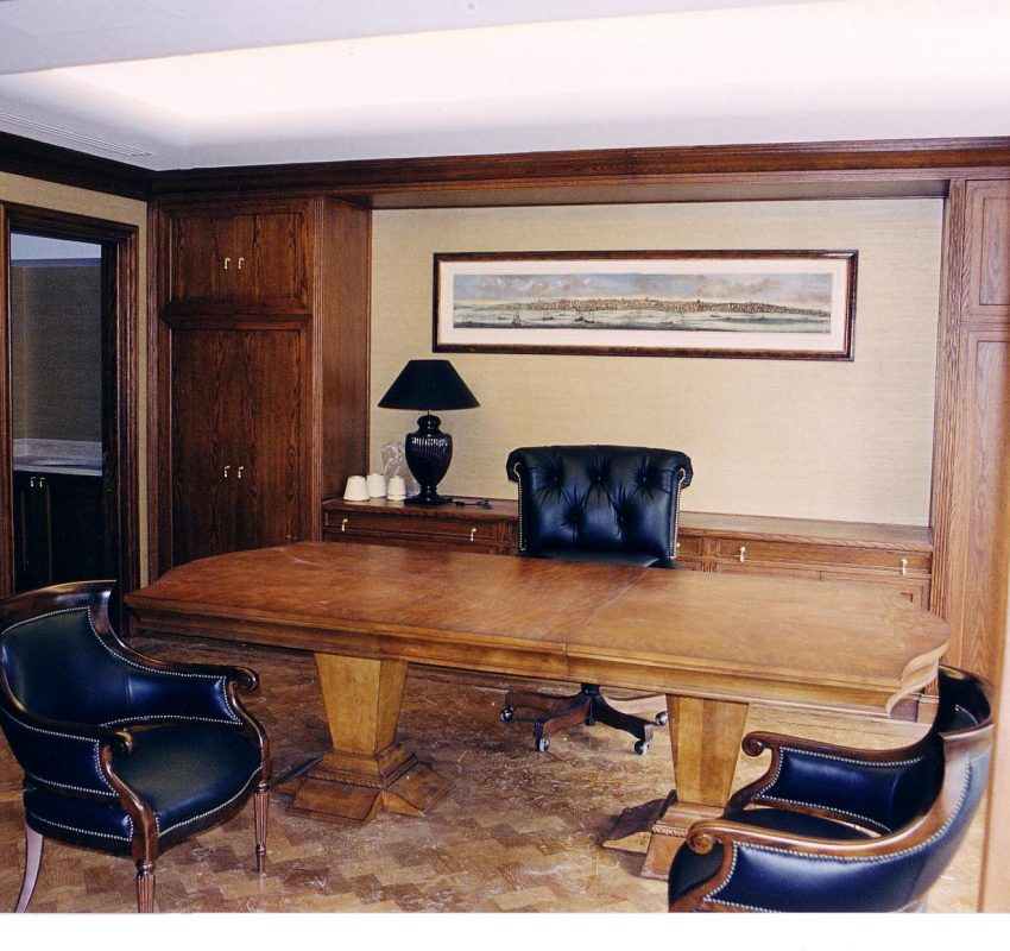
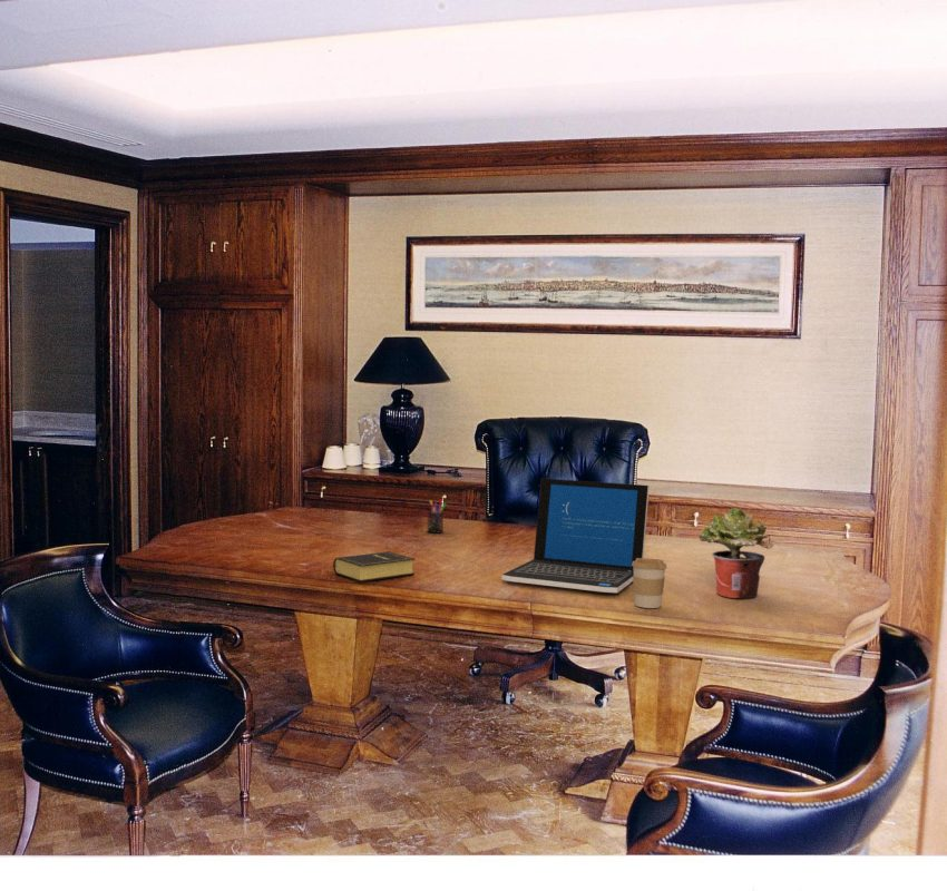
+ pen holder [426,498,448,535]
+ potted plant [699,507,774,599]
+ book [332,550,416,582]
+ laptop [500,477,651,594]
+ coffee cup [632,557,667,609]
